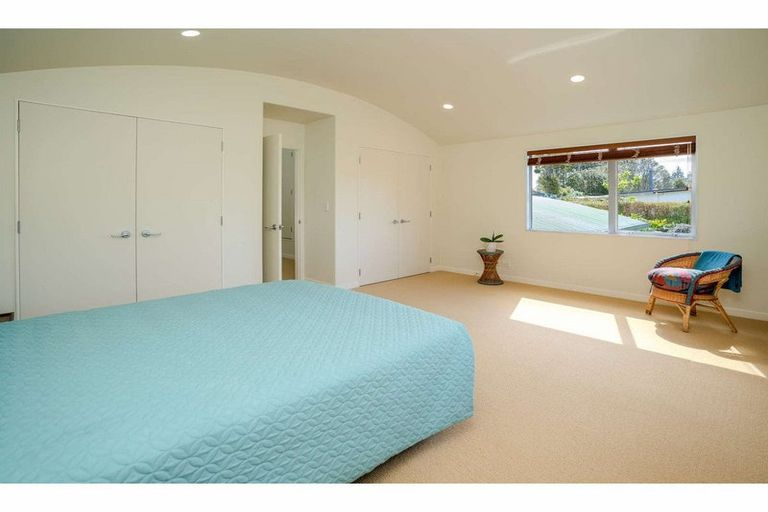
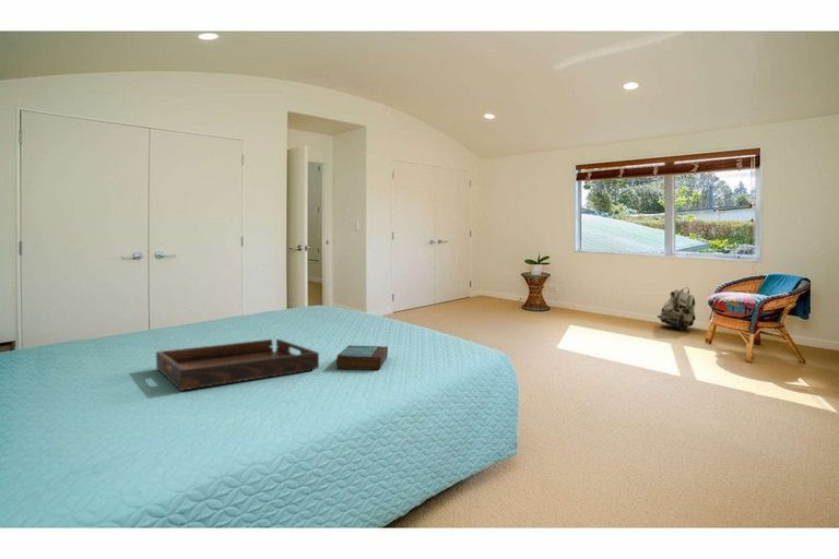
+ book [335,345,389,370]
+ serving tray [155,338,320,392]
+ backpack [657,288,697,331]
